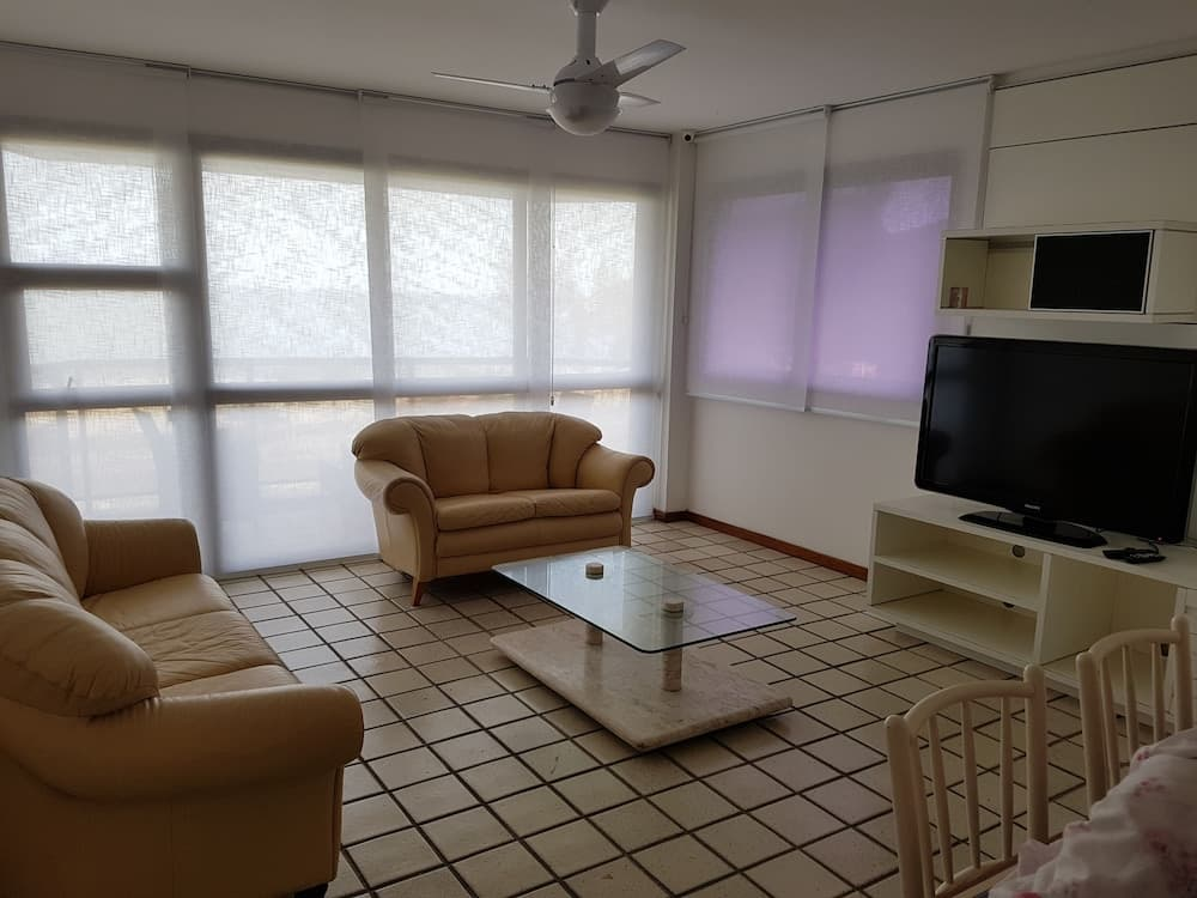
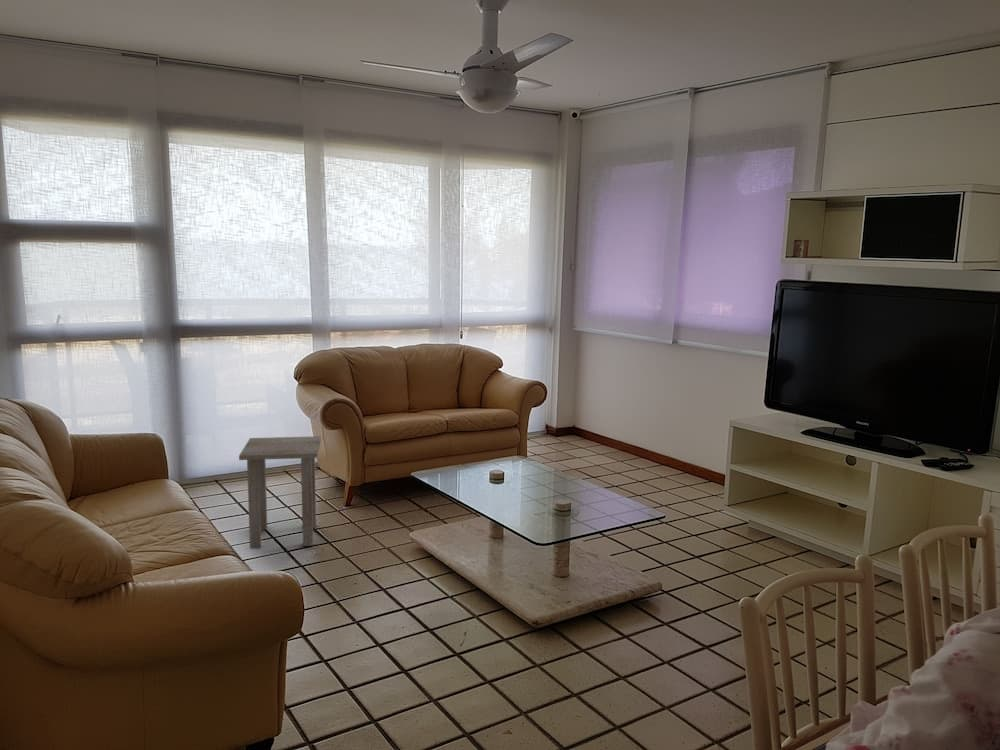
+ side table [238,435,322,550]
